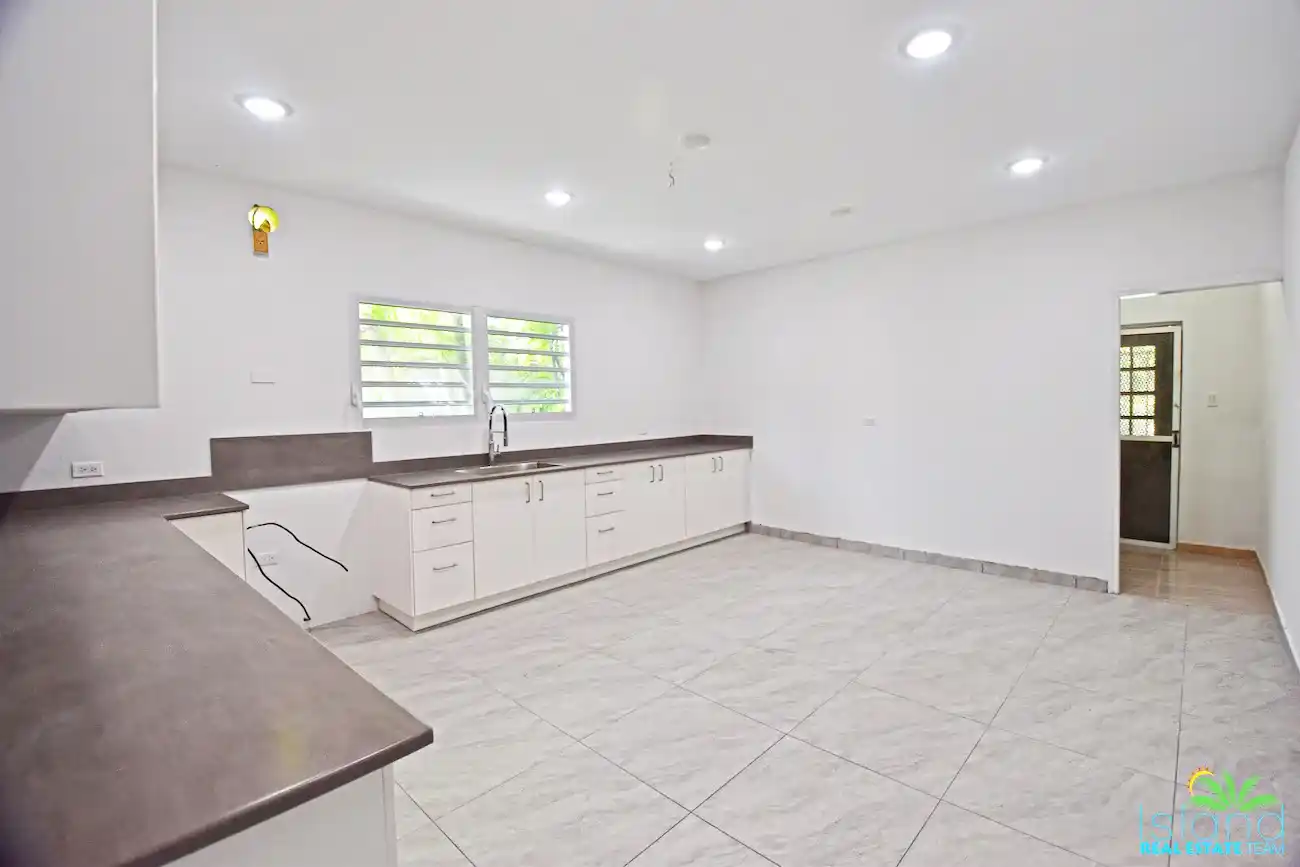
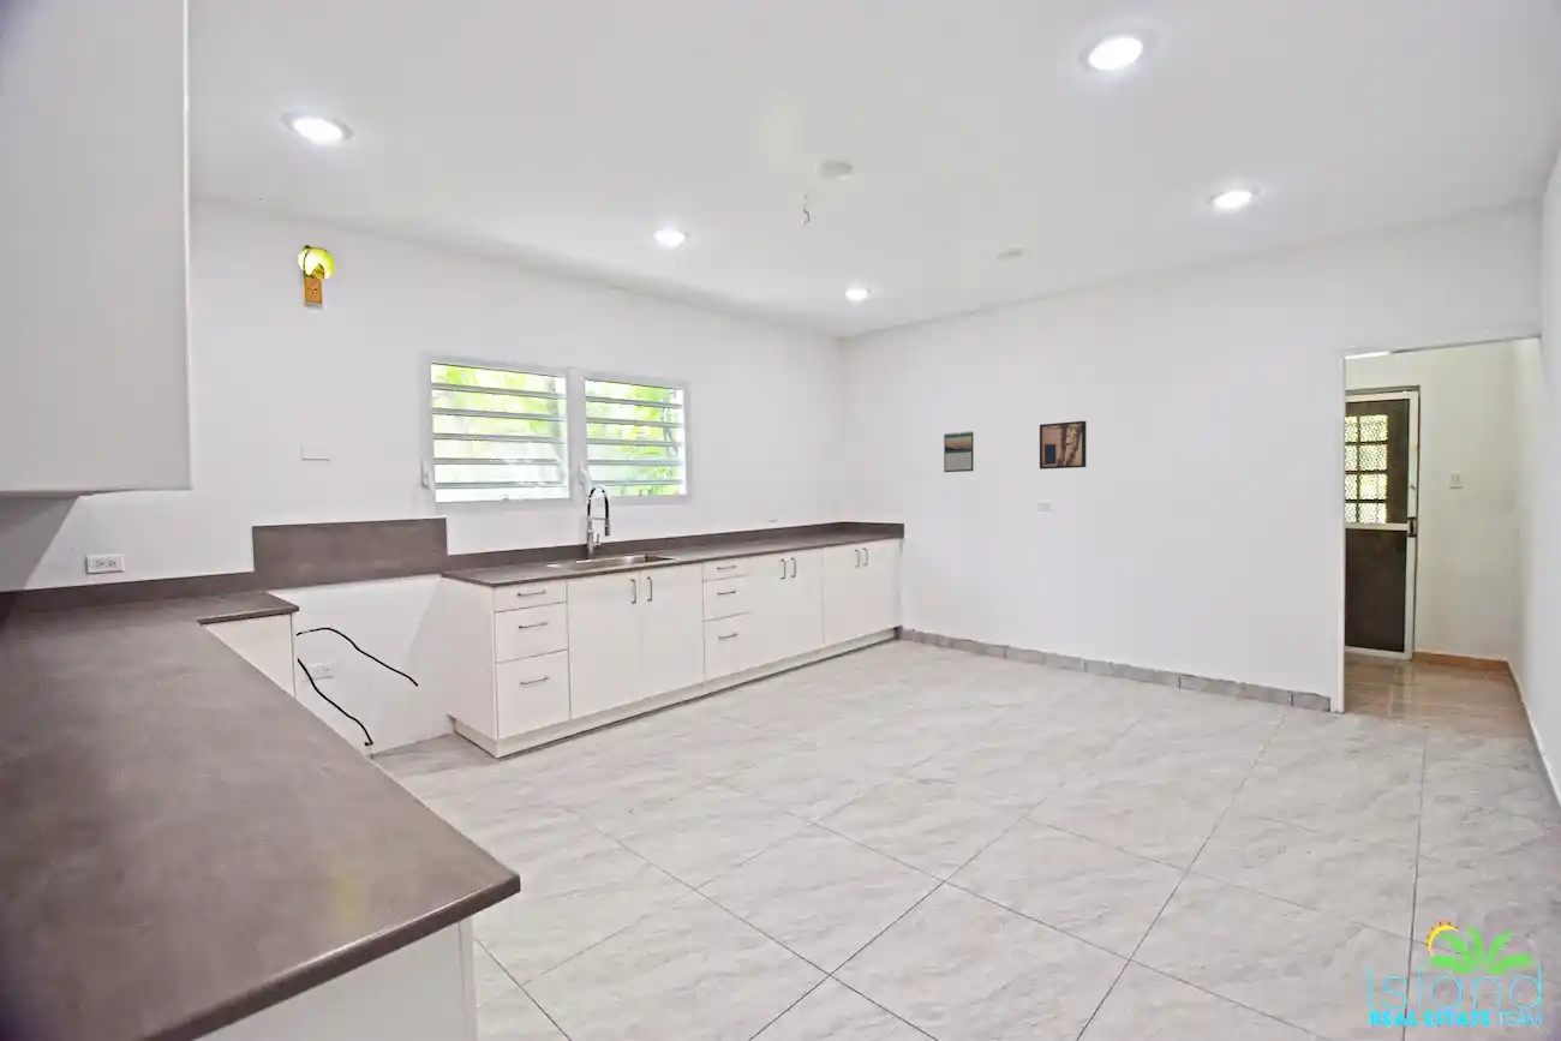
+ wall art [1039,420,1088,471]
+ calendar [943,430,975,473]
